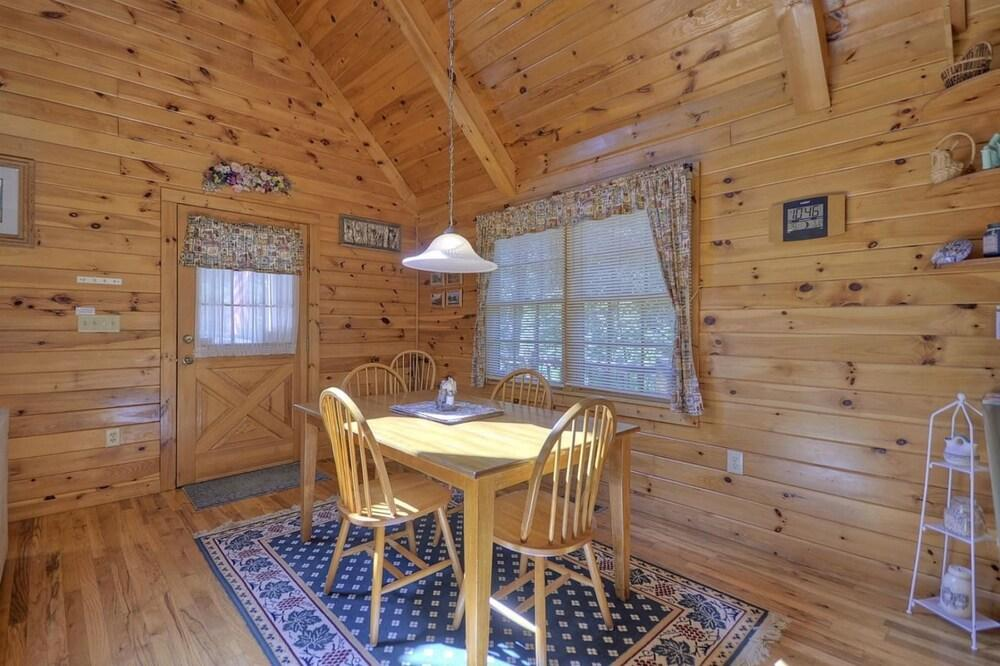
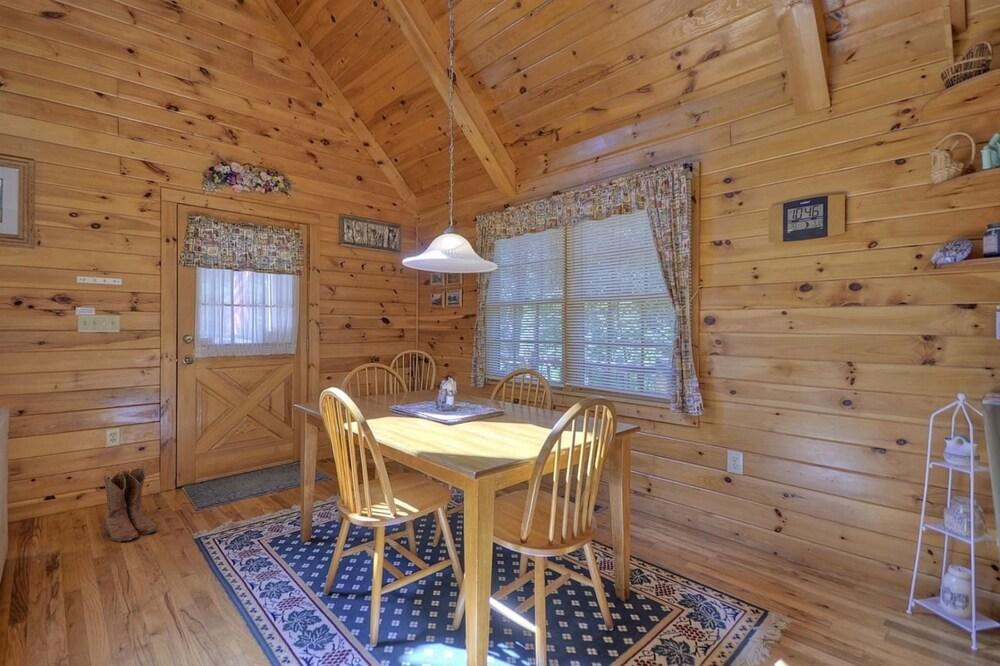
+ boots [102,466,158,543]
